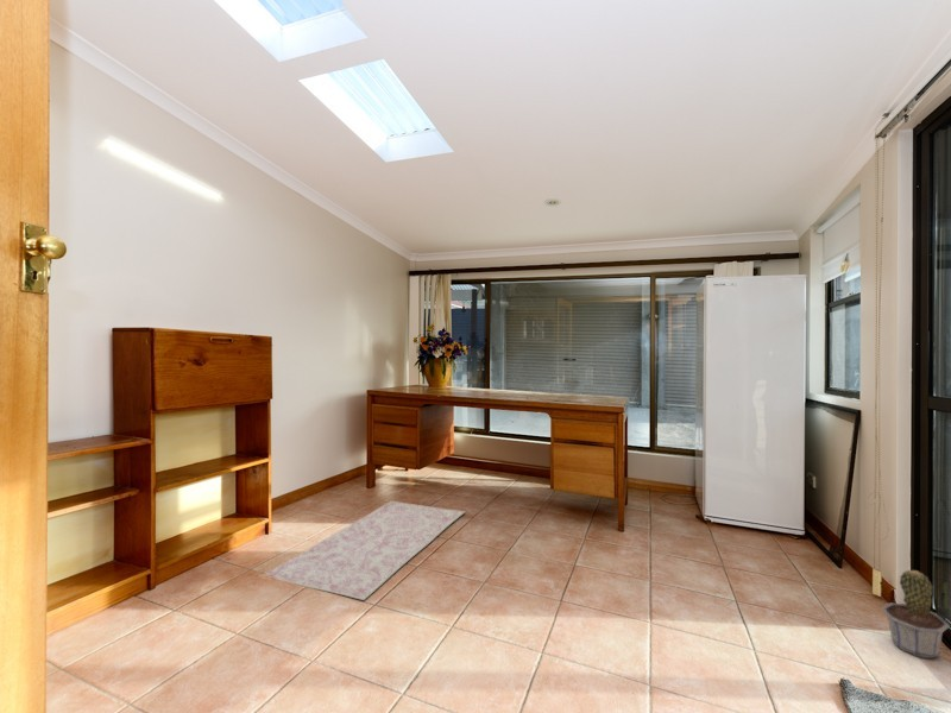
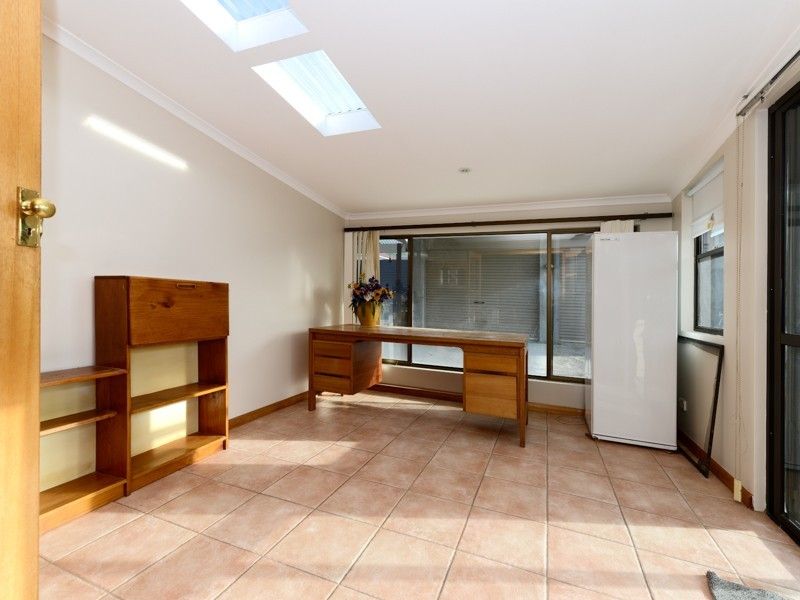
- potted plant [880,569,951,660]
- rug [264,500,466,601]
